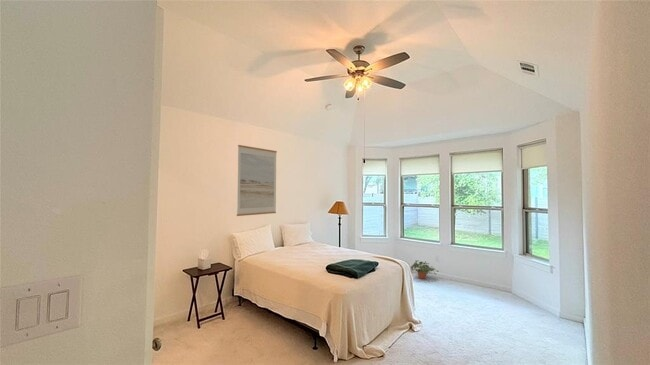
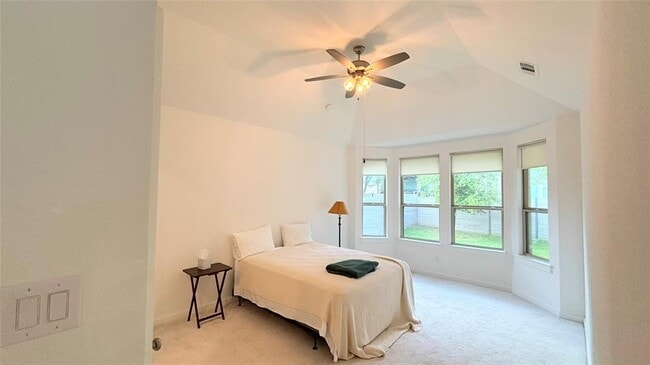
- wall art [236,144,278,217]
- potted plant [410,260,440,280]
